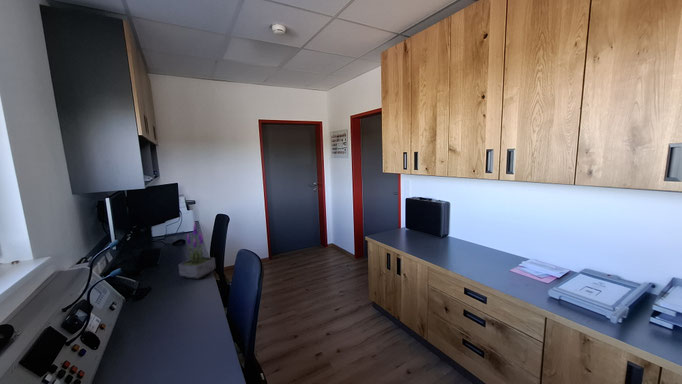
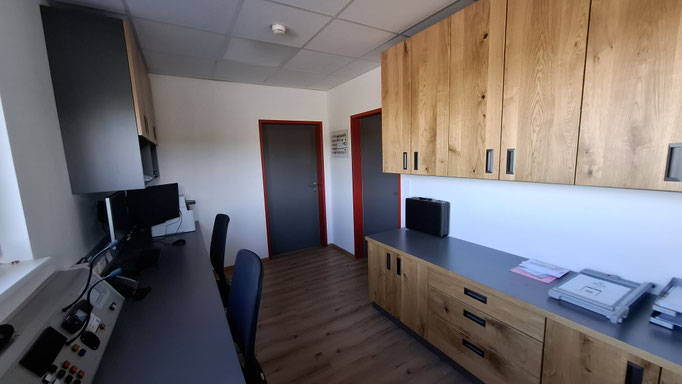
- potted plant [178,221,217,280]
